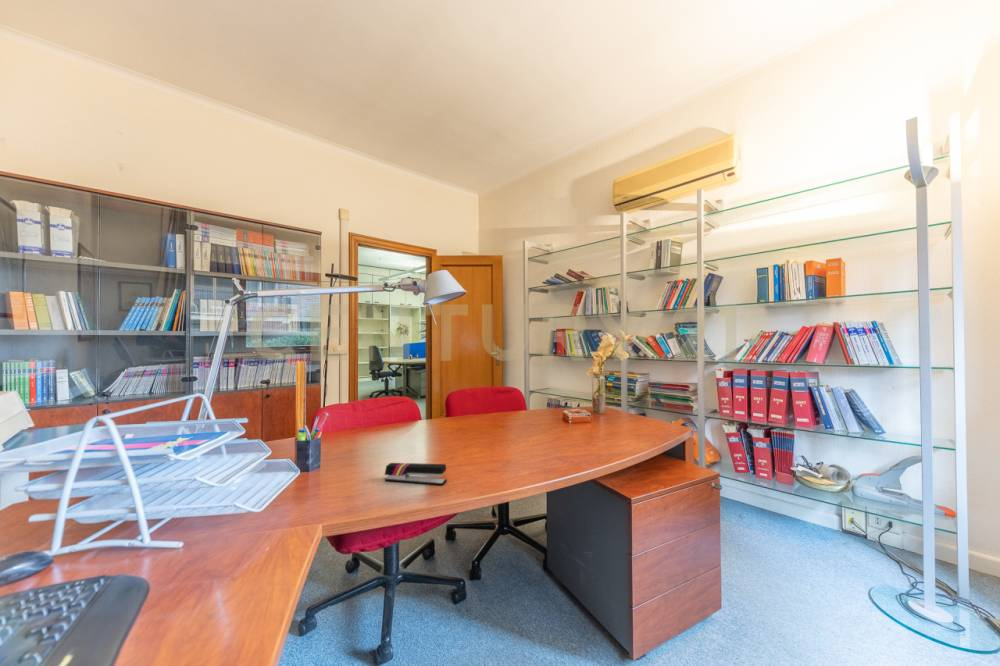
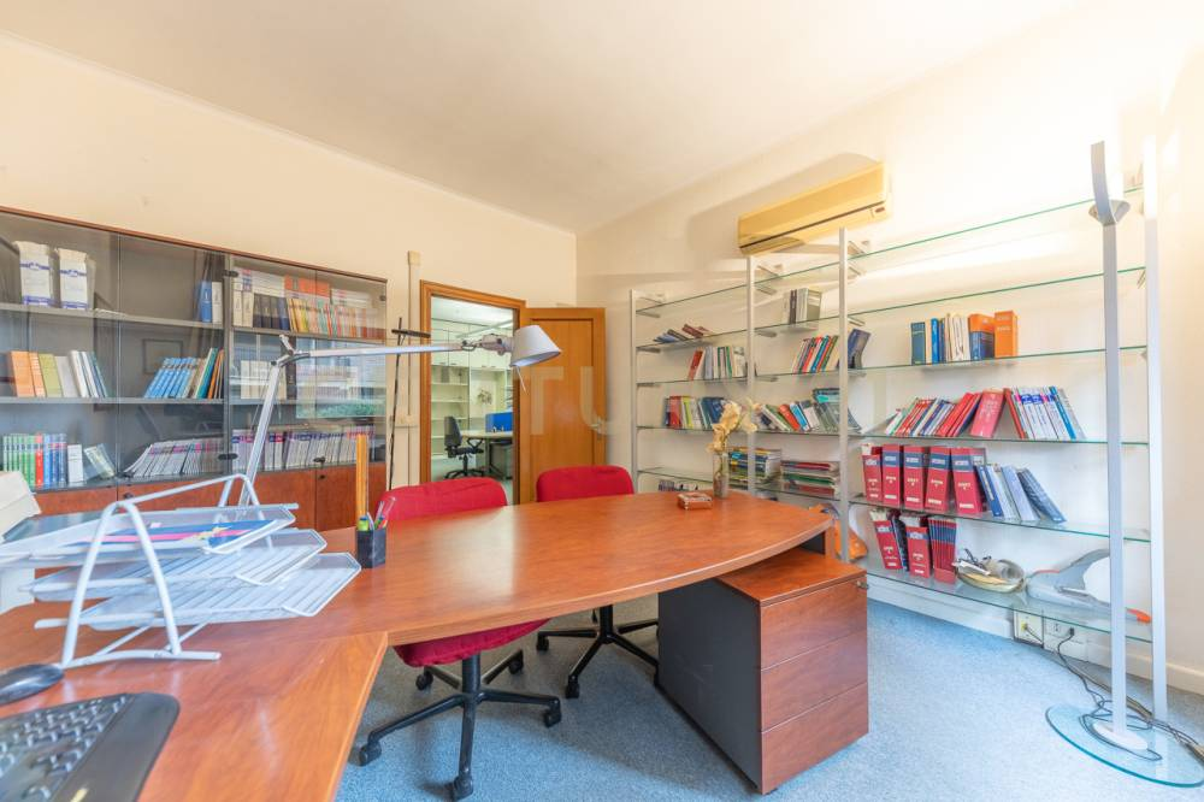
- stapler [384,462,448,486]
